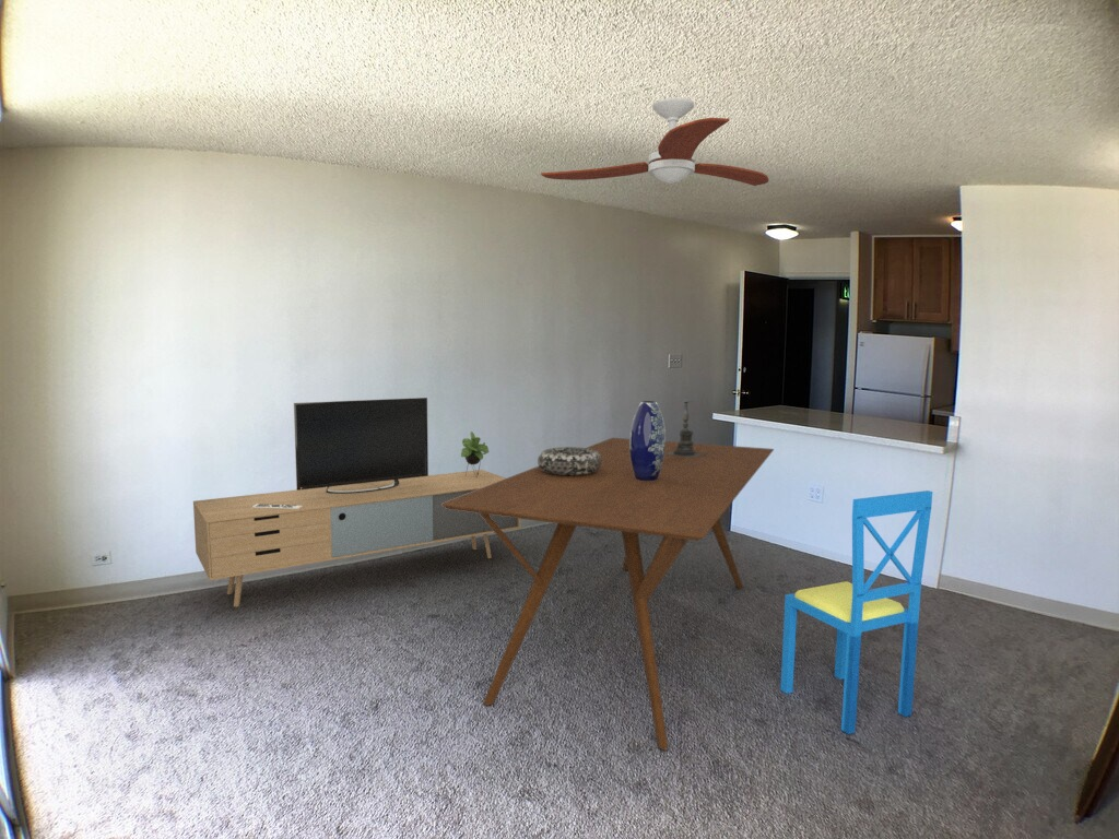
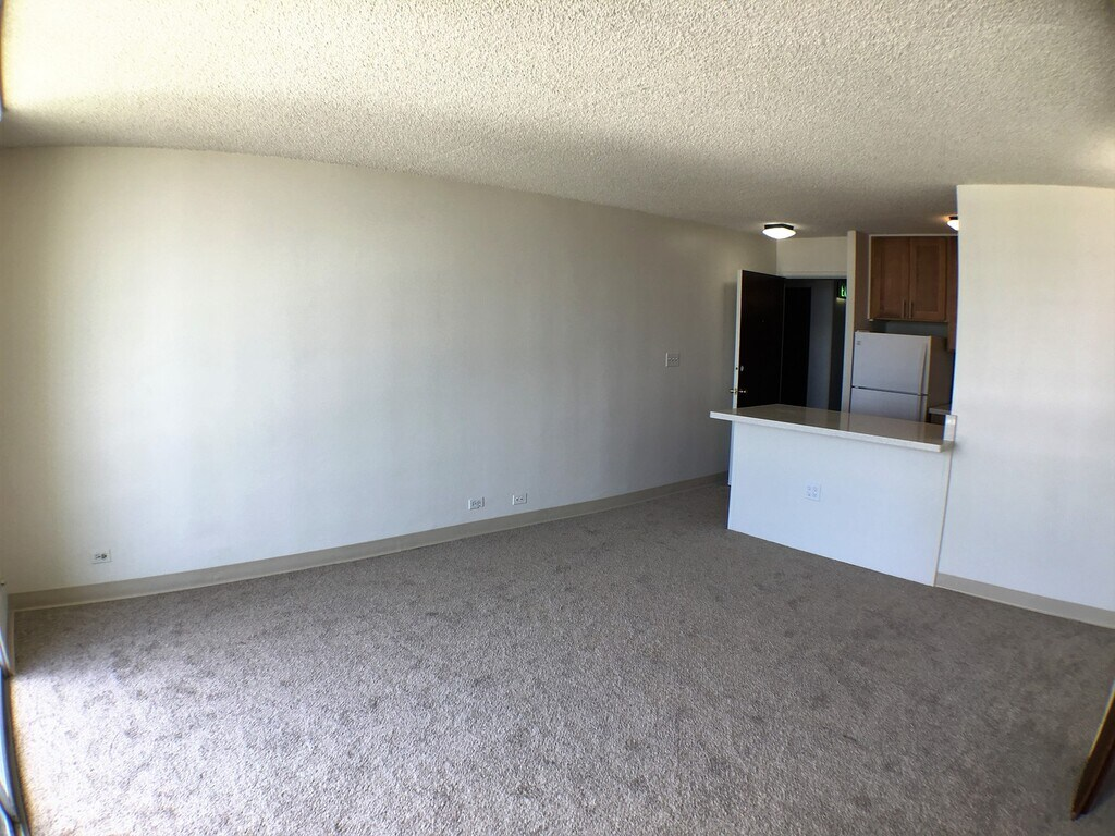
- media console [192,397,521,608]
- decorative bowl [537,446,602,475]
- chair [780,489,933,735]
- vase [628,400,667,481]
- ceiling fan [540,97,769,187]
- dining table [441,437,775,751]
- candle holder [665,398,705,458]
